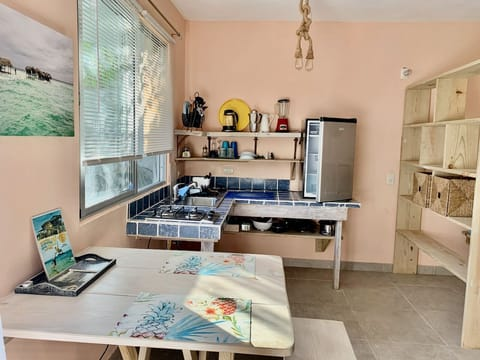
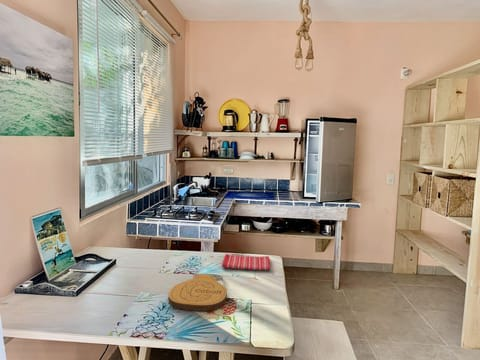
+ key chain [167,273,228,312]
+ dish towel [221,253,271,271]
